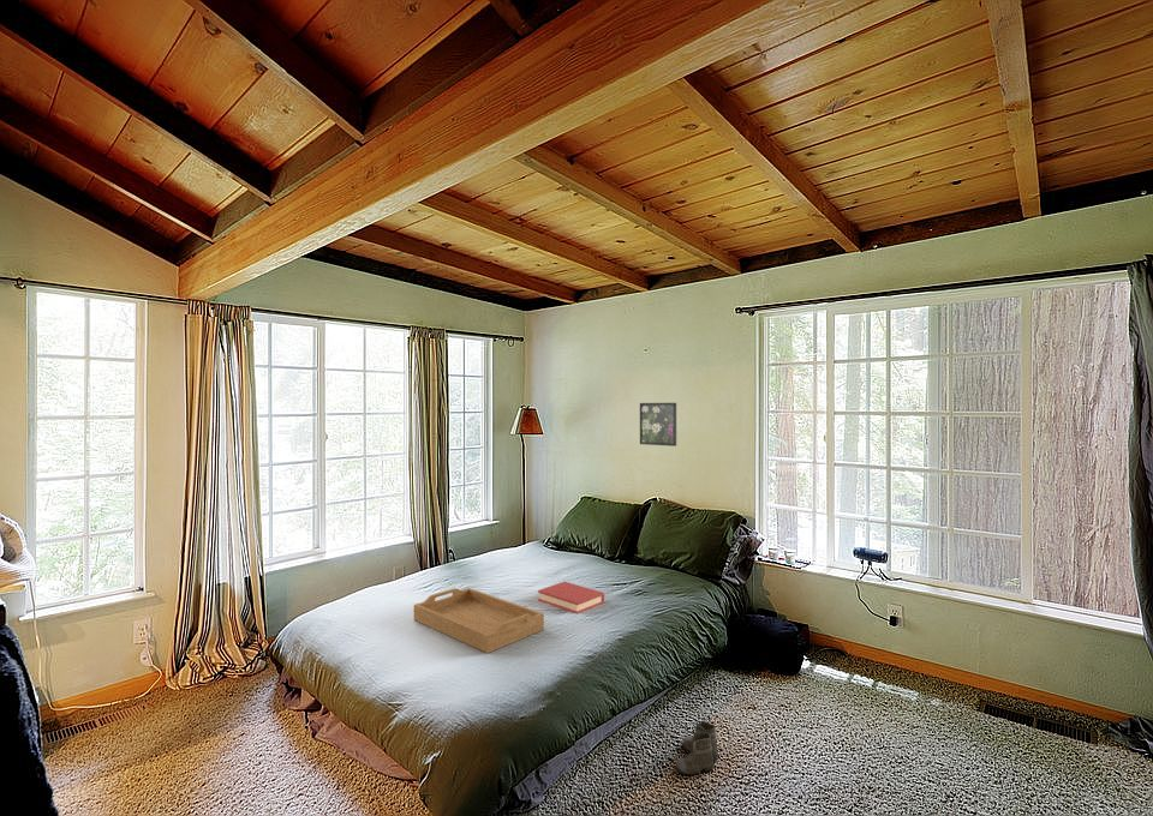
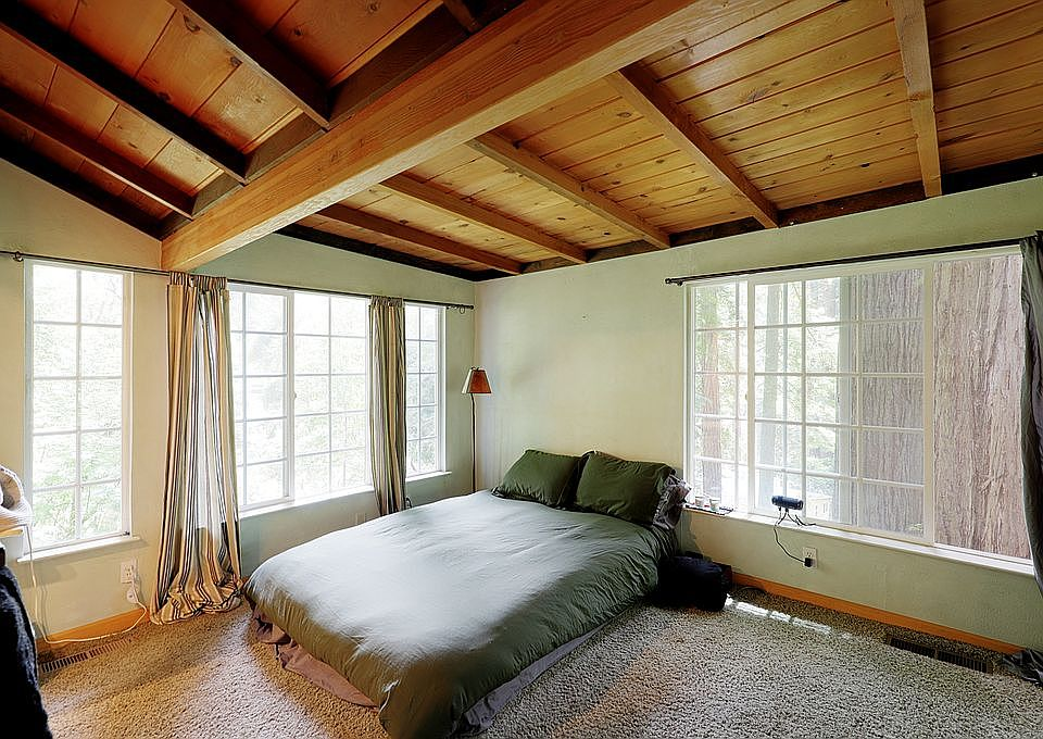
- serving tray [413,587,545,654]
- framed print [639,402,677,448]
- hardback book [537,581,605,614]
- boots [675,719,719,779]
